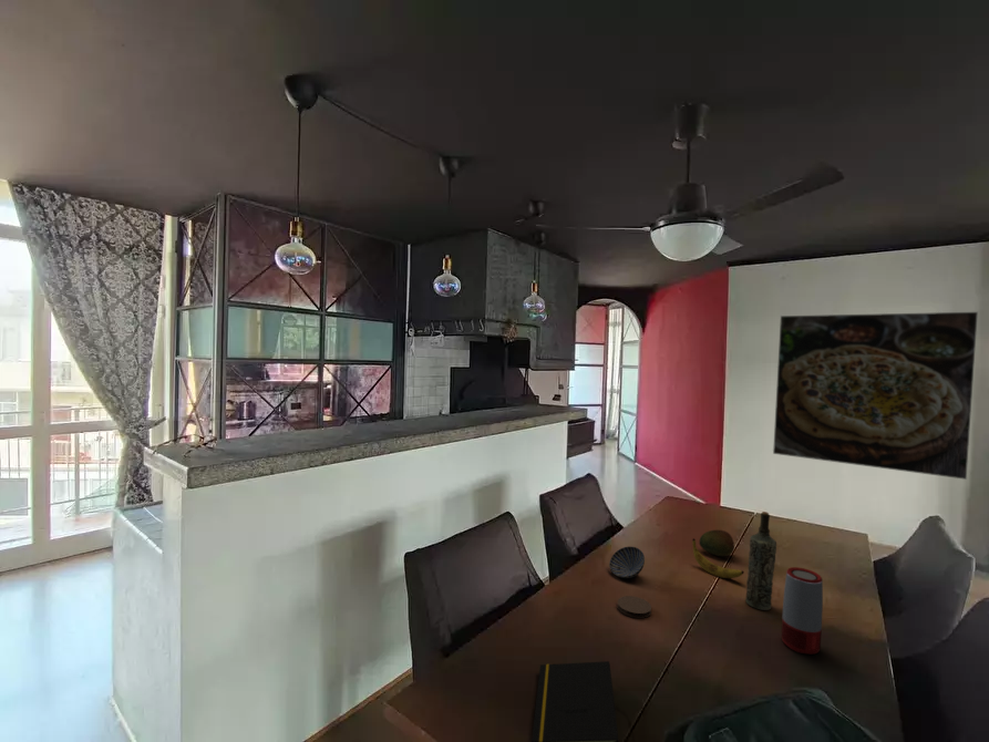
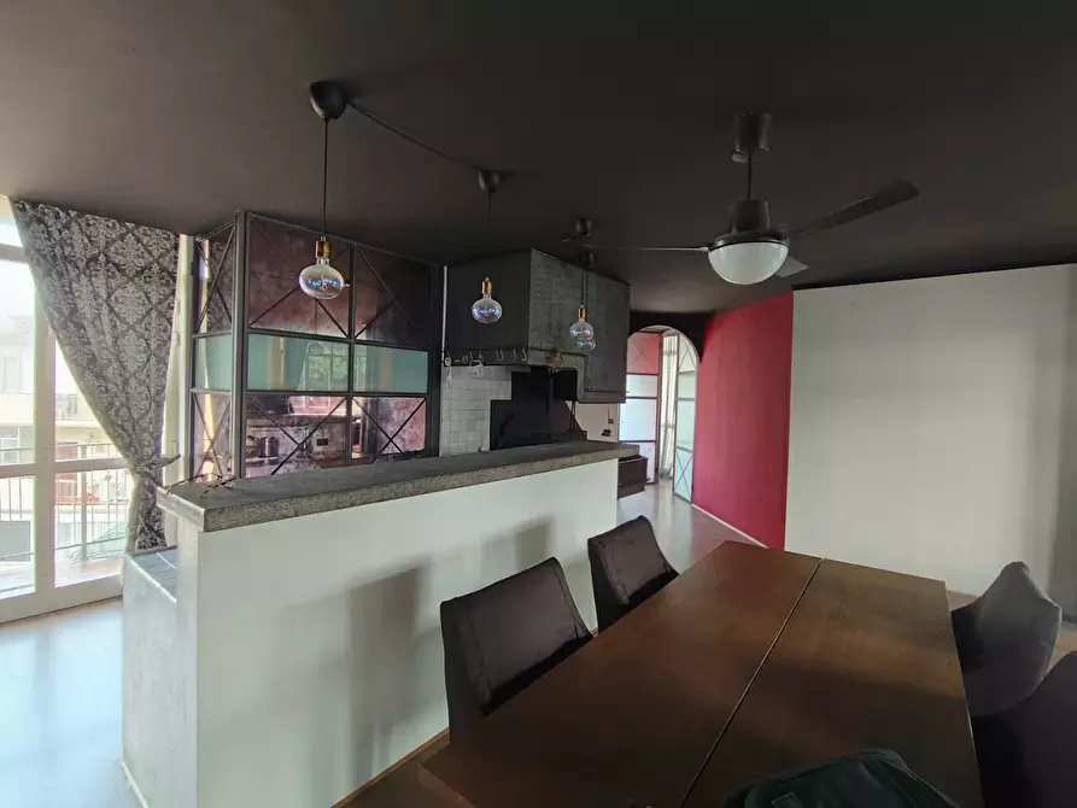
- notepad [530,660,620,742]
- fruit [698,529,735,557]
- speaker [781,566,824,656]
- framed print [772,311,979,481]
- banana [691,537,745,579]
- coaster [616,595,652,619]
- bottle [744,511,777,611]
- bowl [608,546,646,579]
